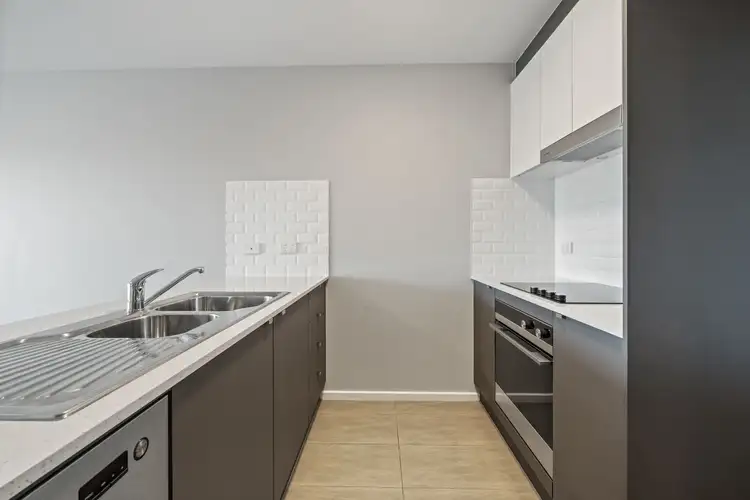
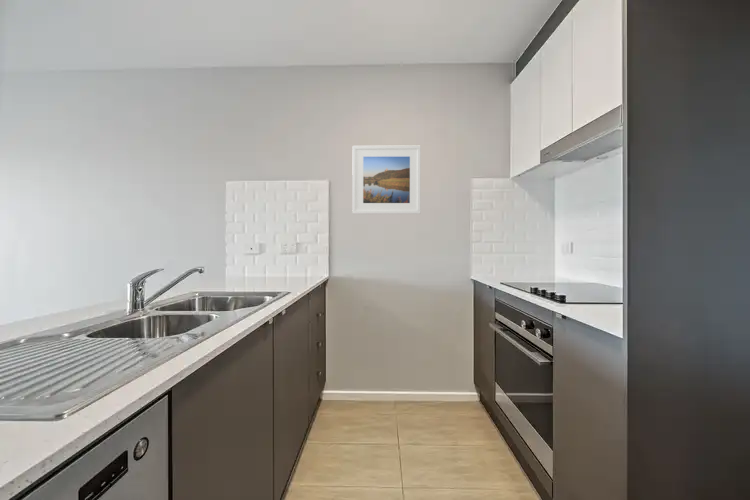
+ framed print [351,145,422,215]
